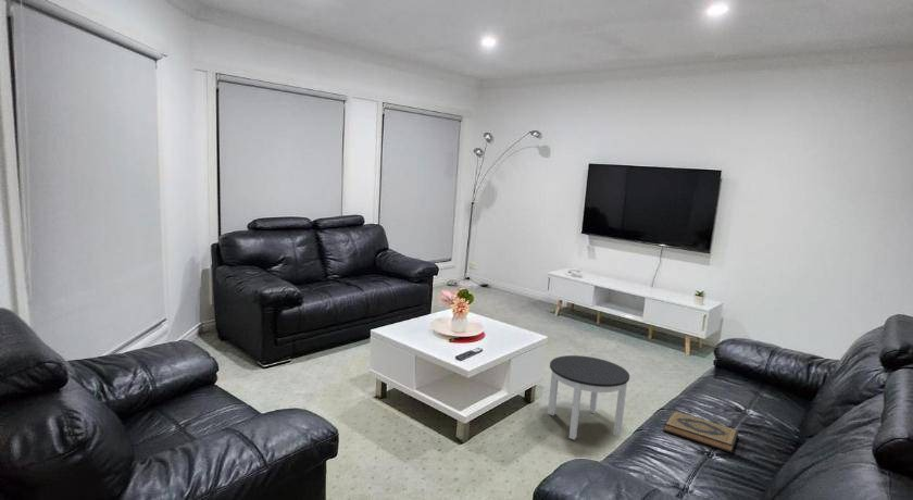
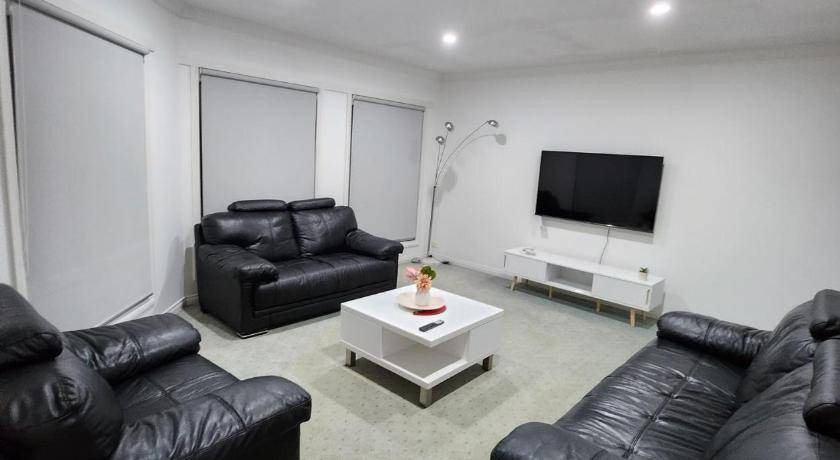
- round table [547,354,630,441]
- hardback book [662,410,739,454]
